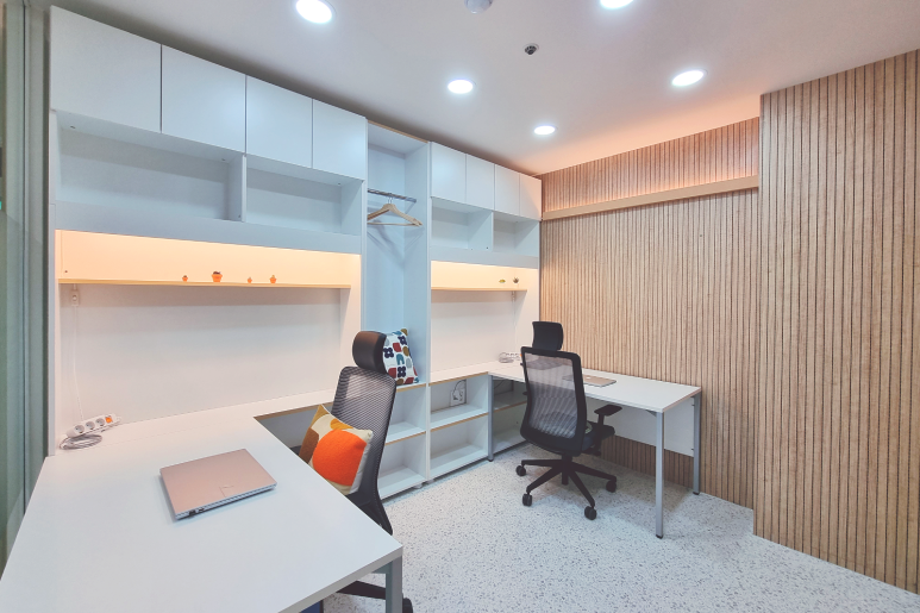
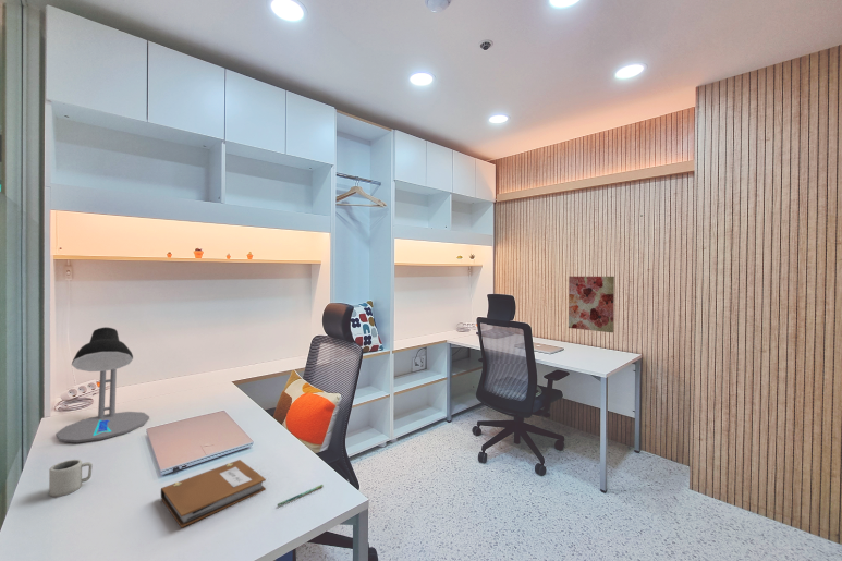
+ pen [277,484,325,508]
+ notebook [160,459,267,528]
+ wall art [568,276,615,333]
+ desk lamp [54,326,150,443]
+ cup [48,459,94,498]
